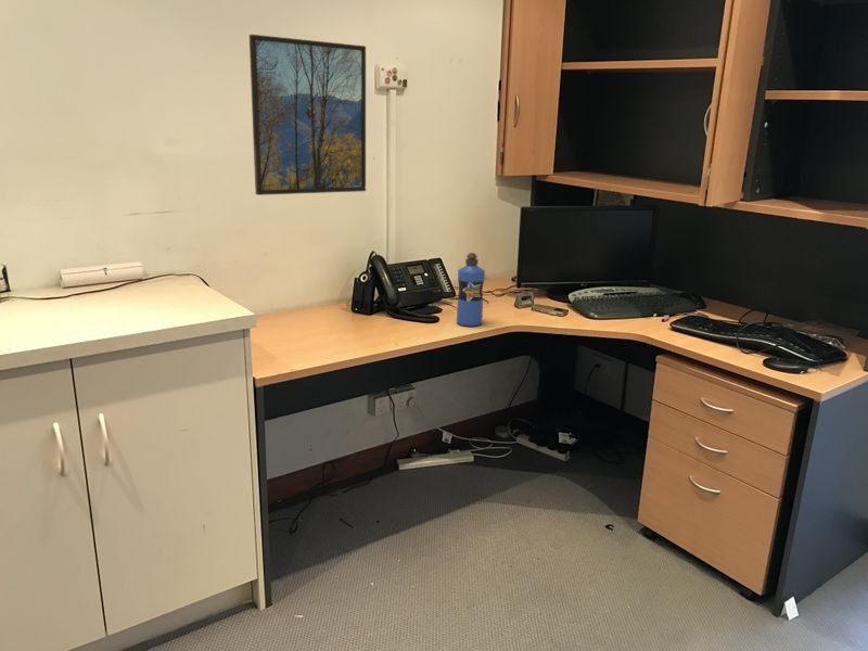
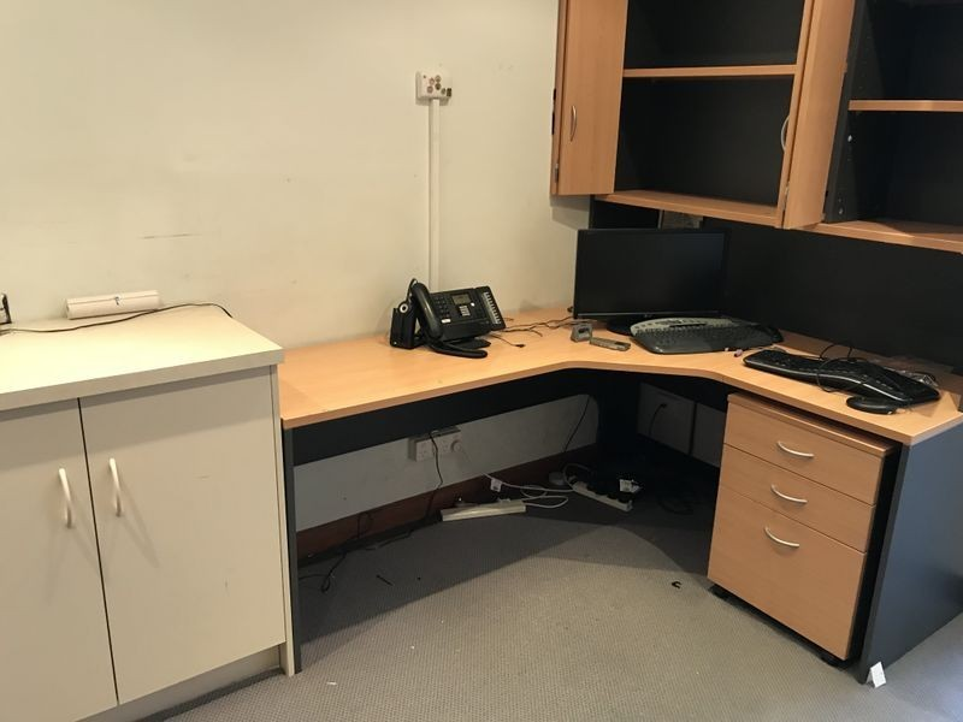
- water bottle [456,252,486,328]
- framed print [248,34,367,196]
